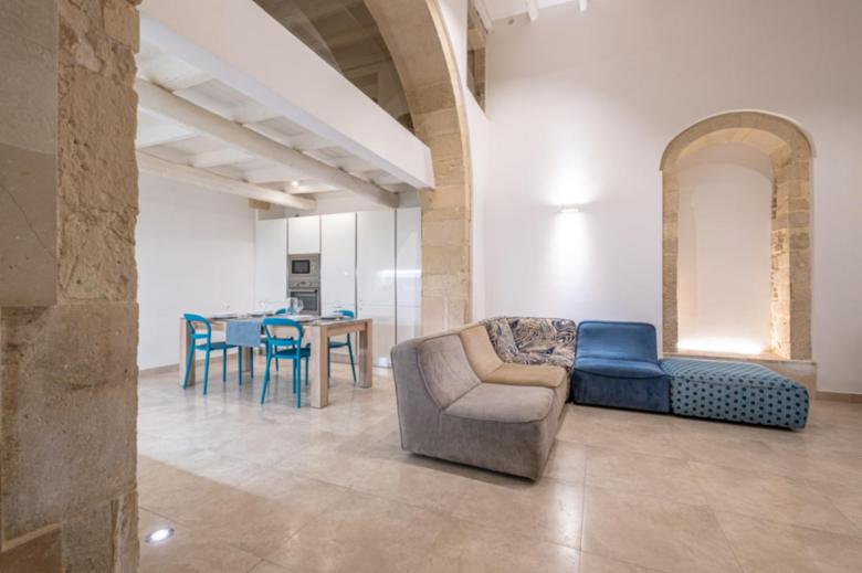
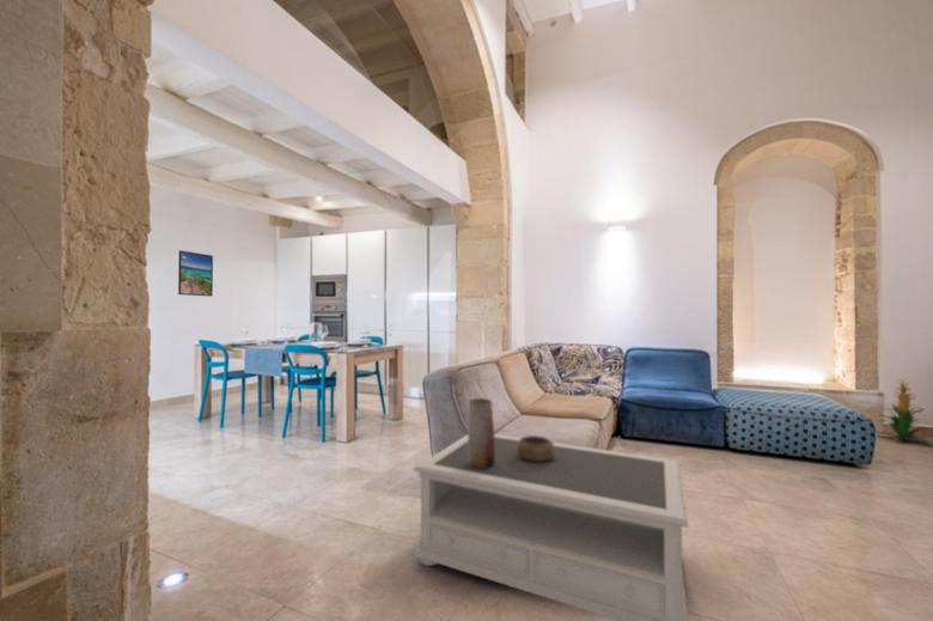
+ indoor plant [876,377,933,446]
+ decorative bowl [517,434,556,461]
+ coffee table [410,433,689,621]
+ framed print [177,249,214,298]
+ vase [466,397,495,468]
